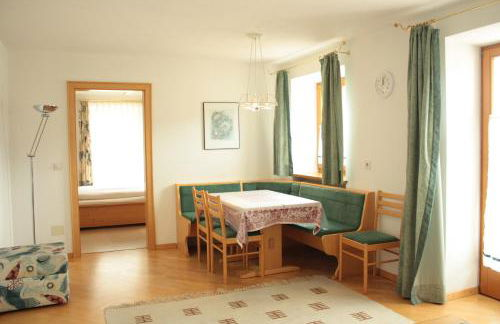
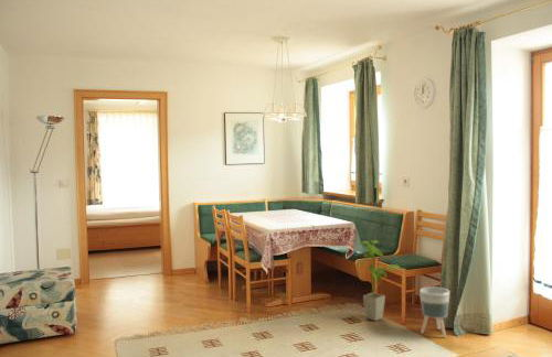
+ house plant [358,239,402,322]
+ planter [418,285,450,338]
